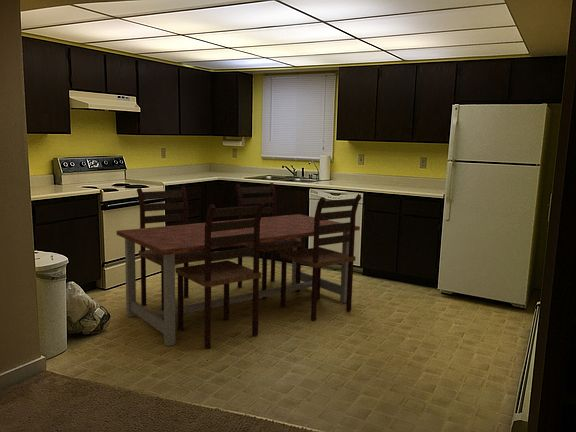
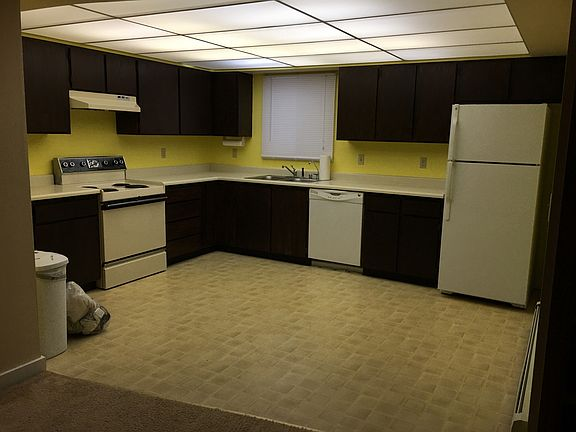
- dining table [116,182,363,350]
